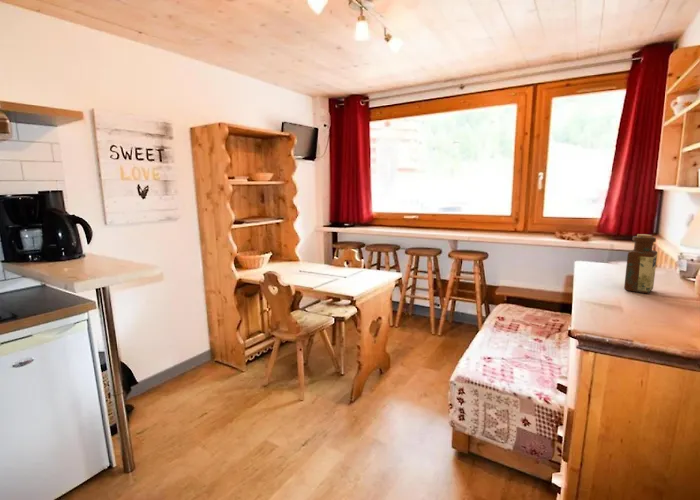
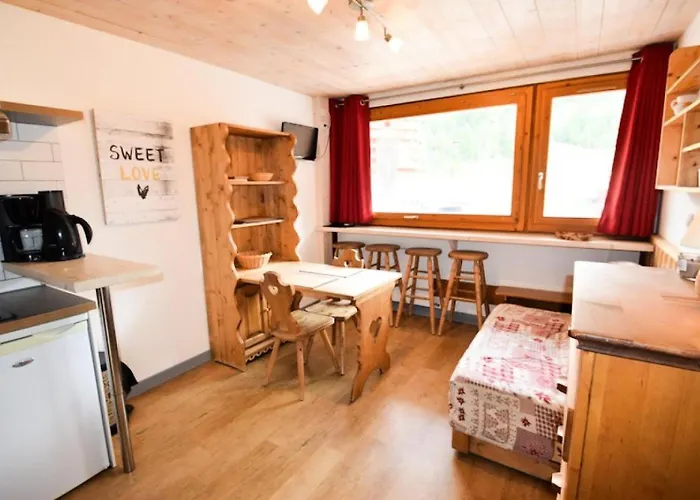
- bottle [623,233,658,294]
